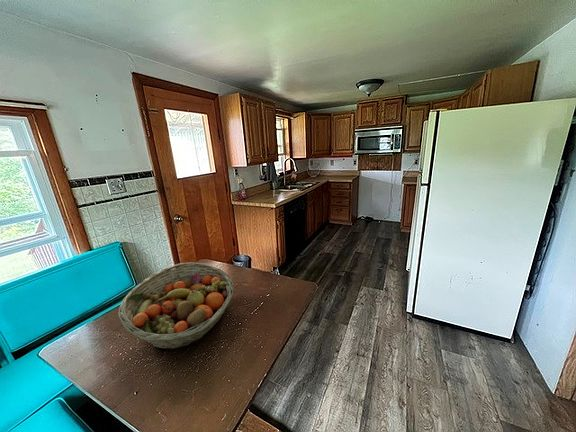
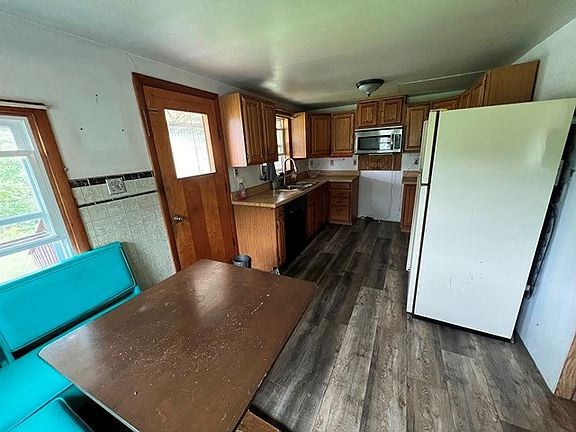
- fruit basket [118,261,235,350]
